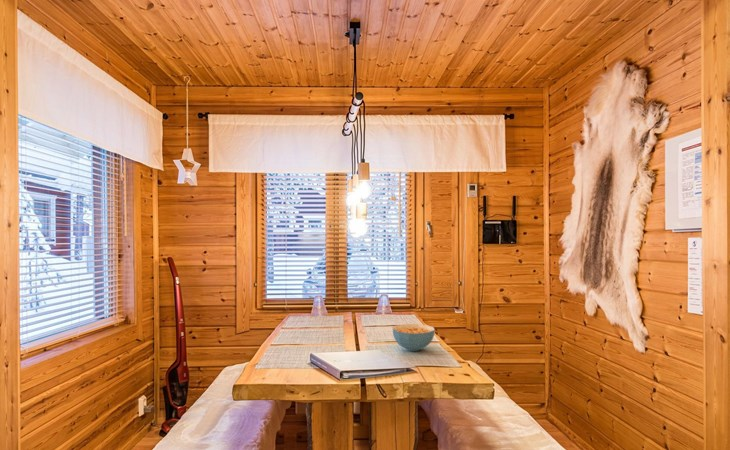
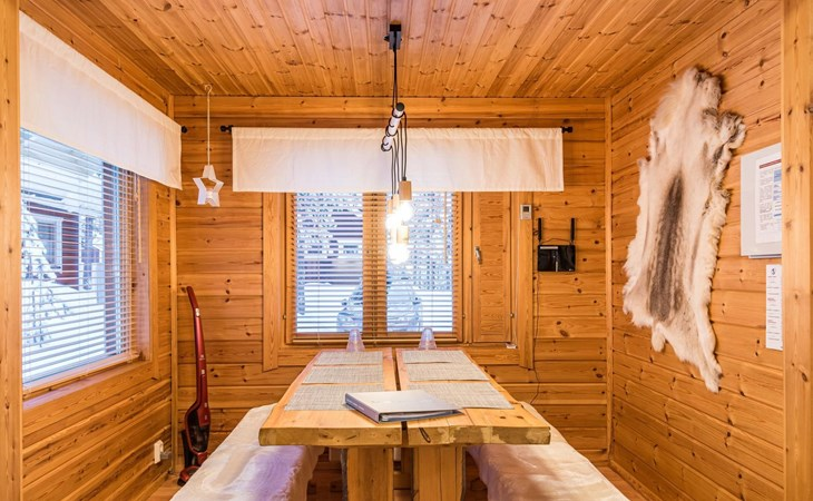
- cereal bowl [392,323,436,352]
